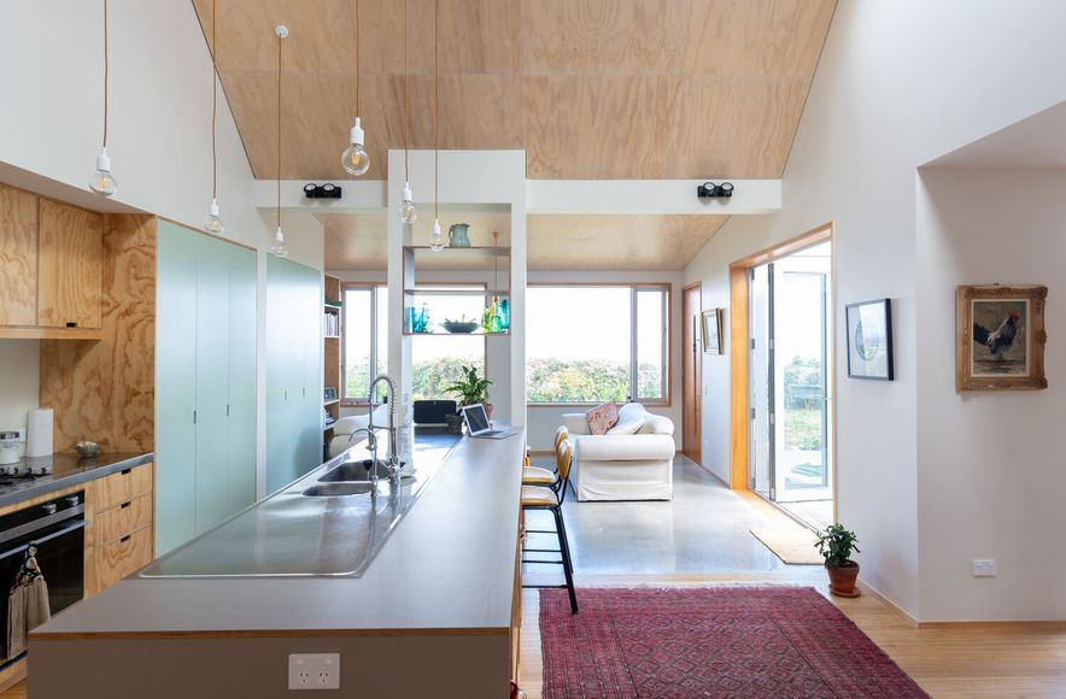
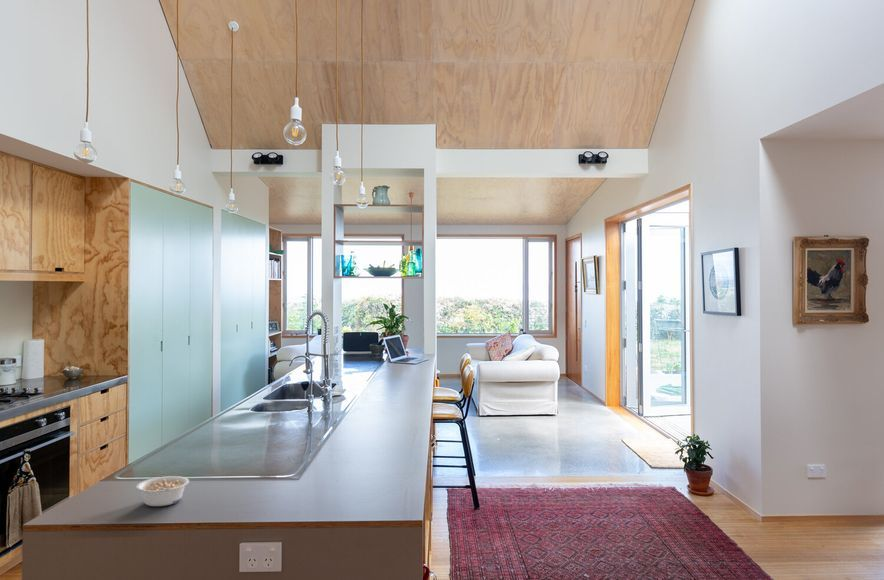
+ legume [135,475,190,507]
